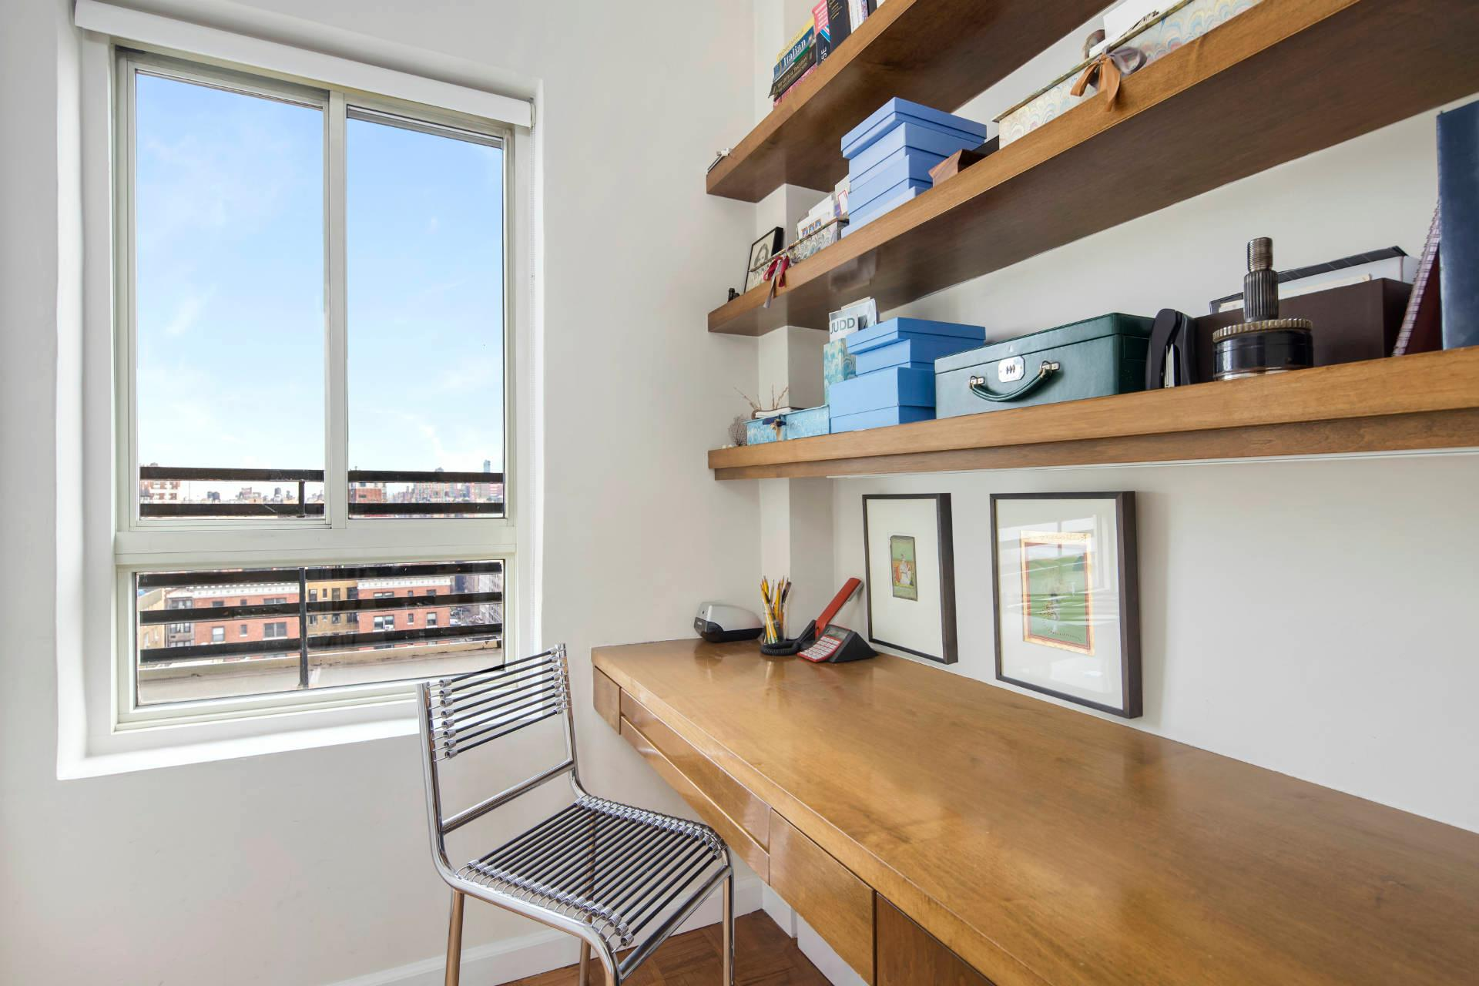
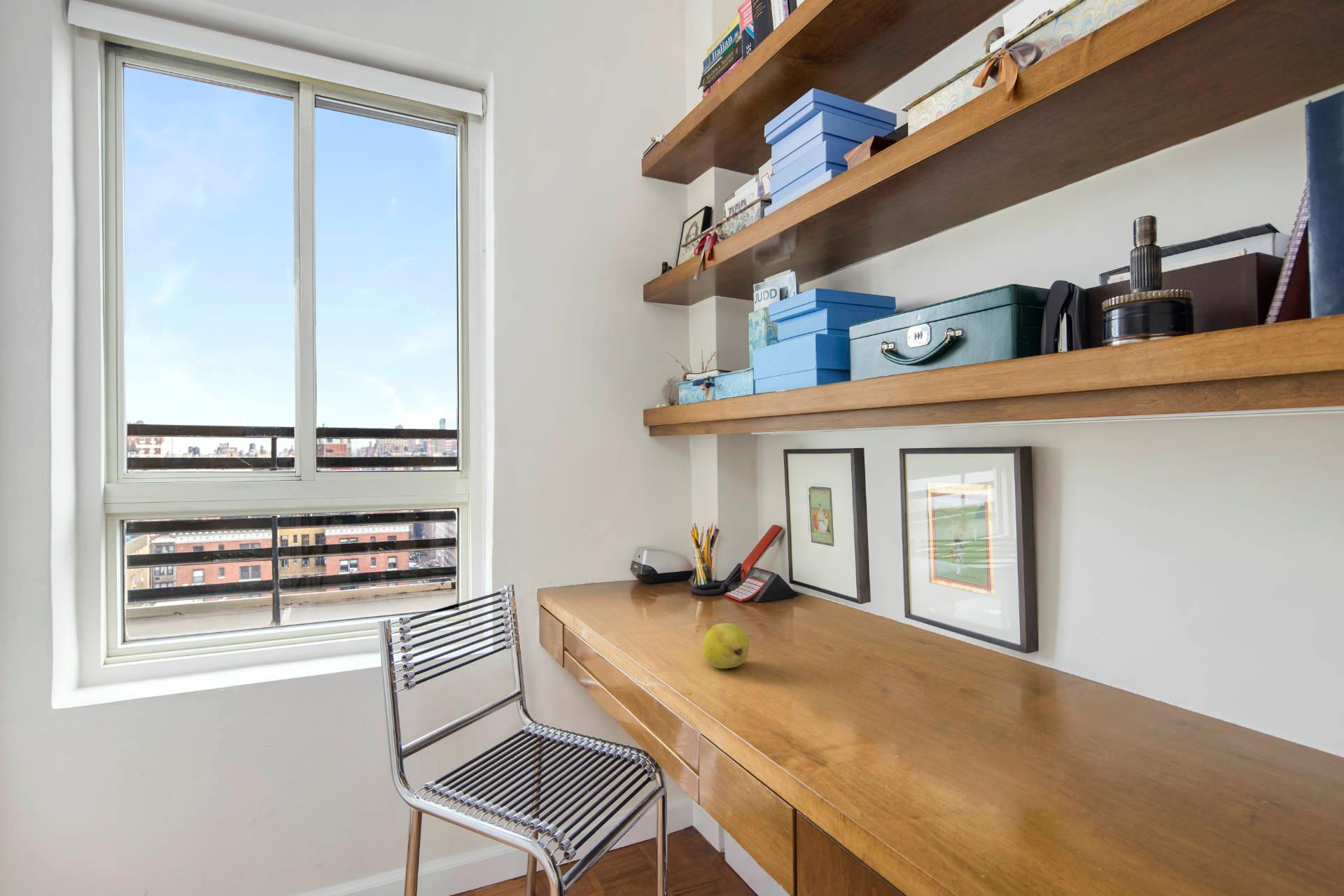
+ fruit [701,622,750,669]
